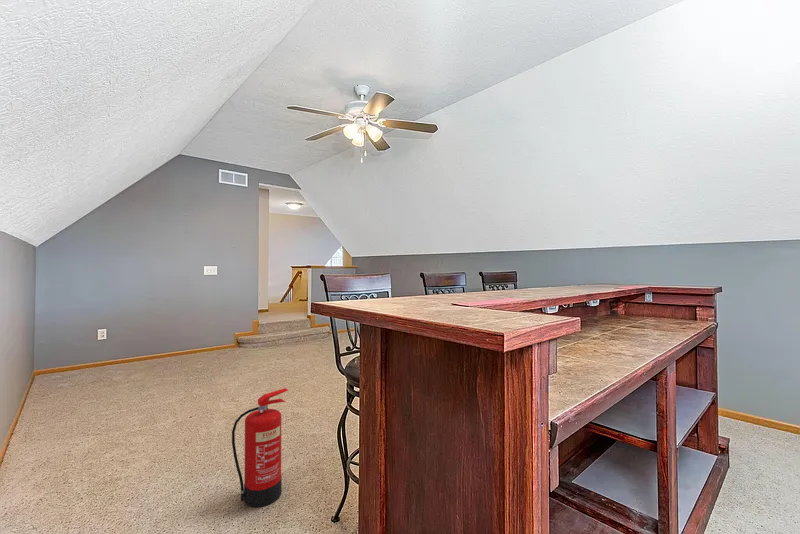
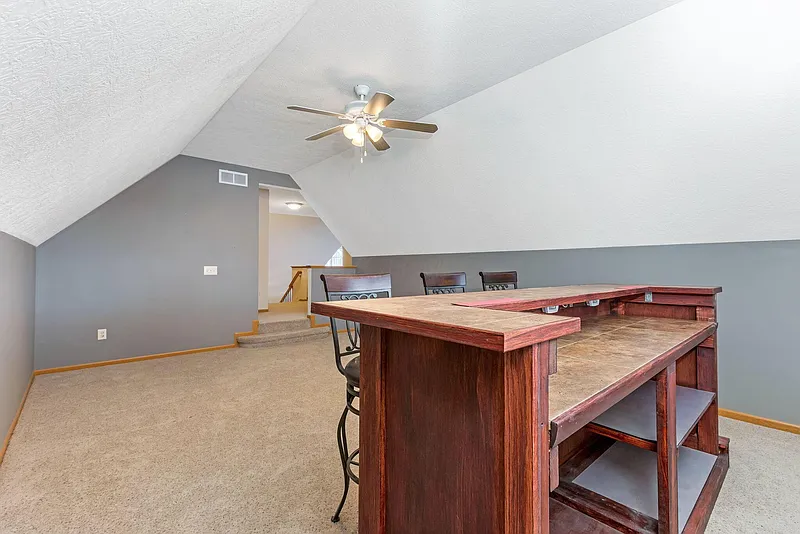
- fire extinguisher [231,387,289,508]
